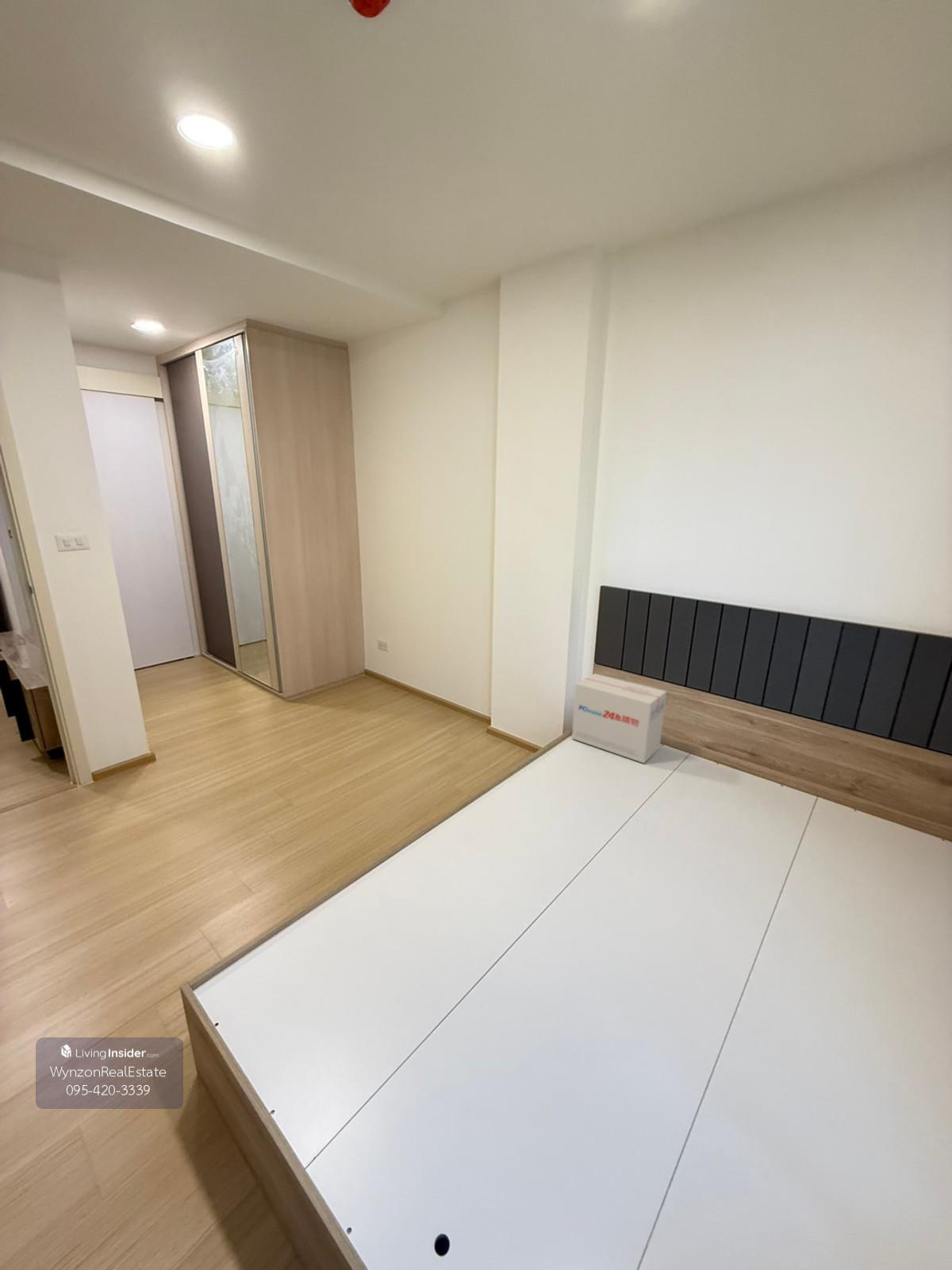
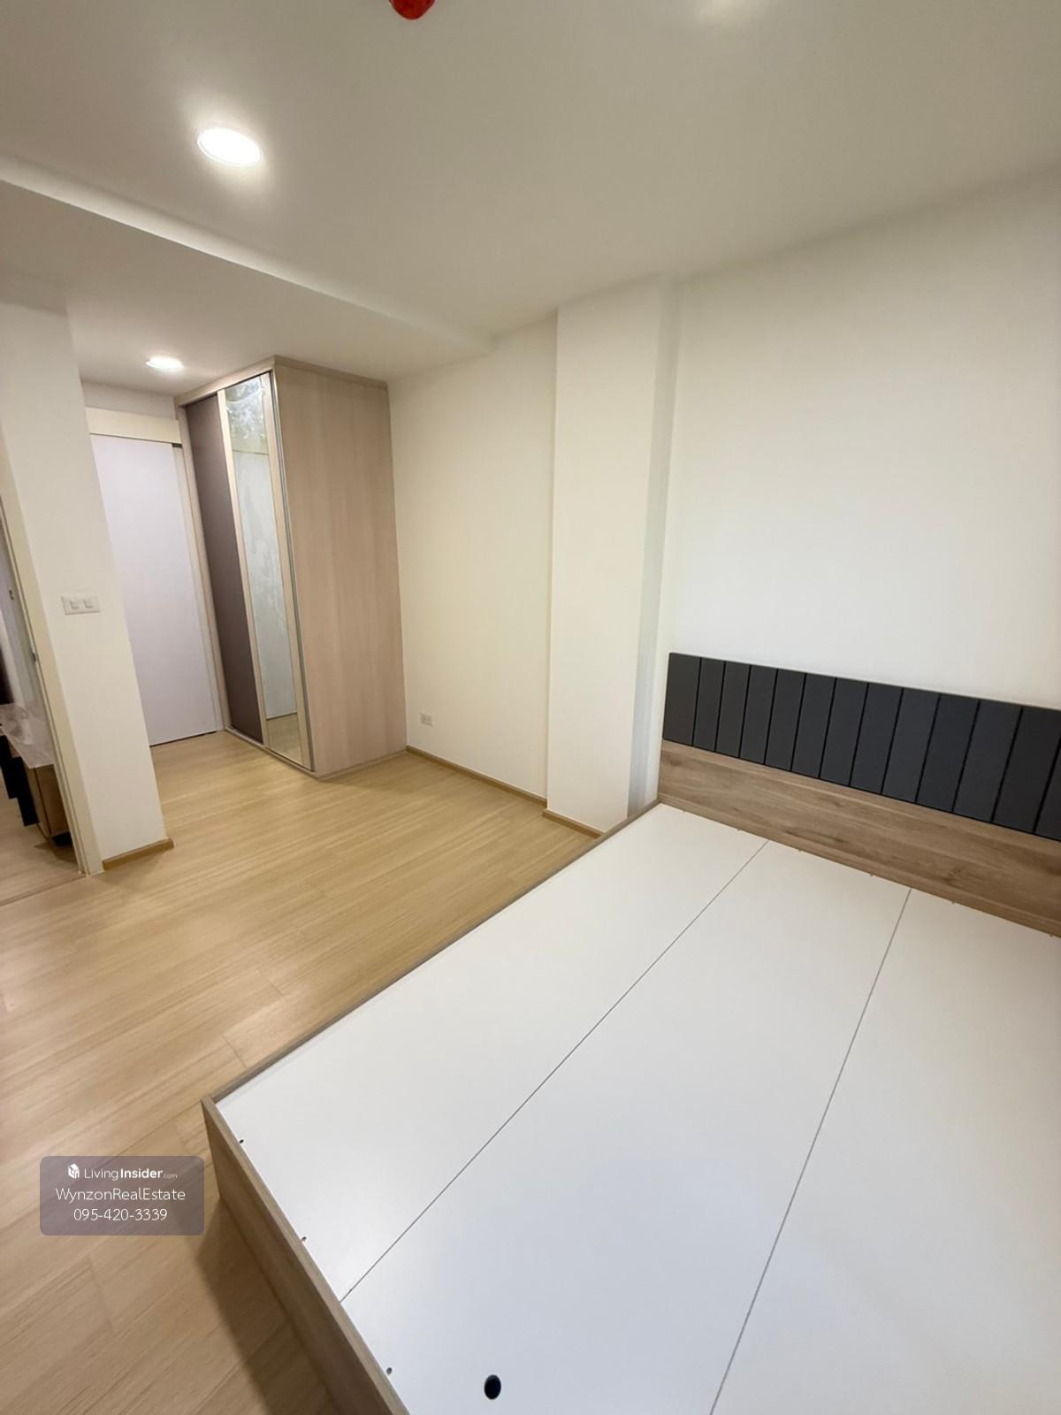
- cardboard box [571,672,667,764]
